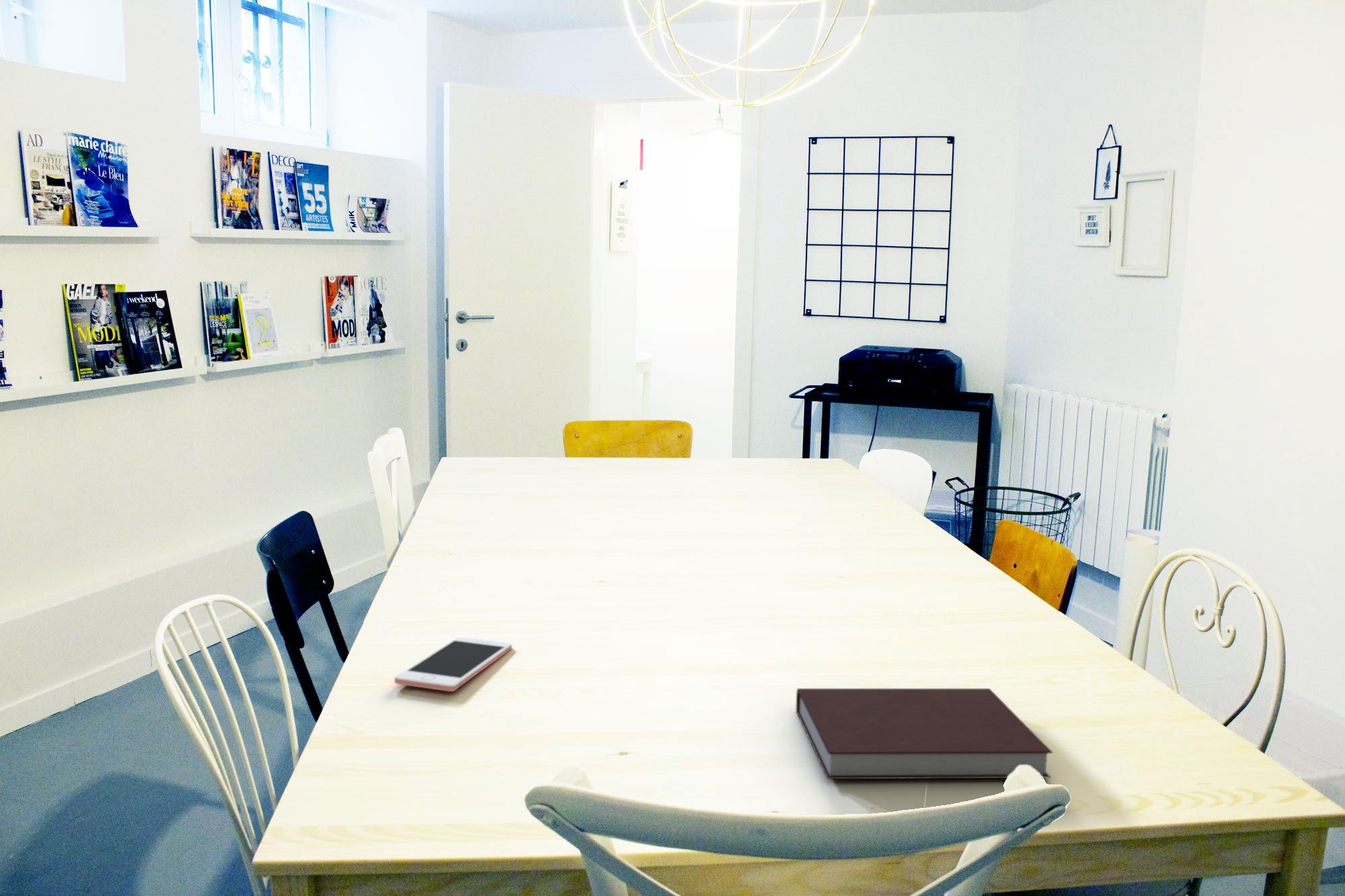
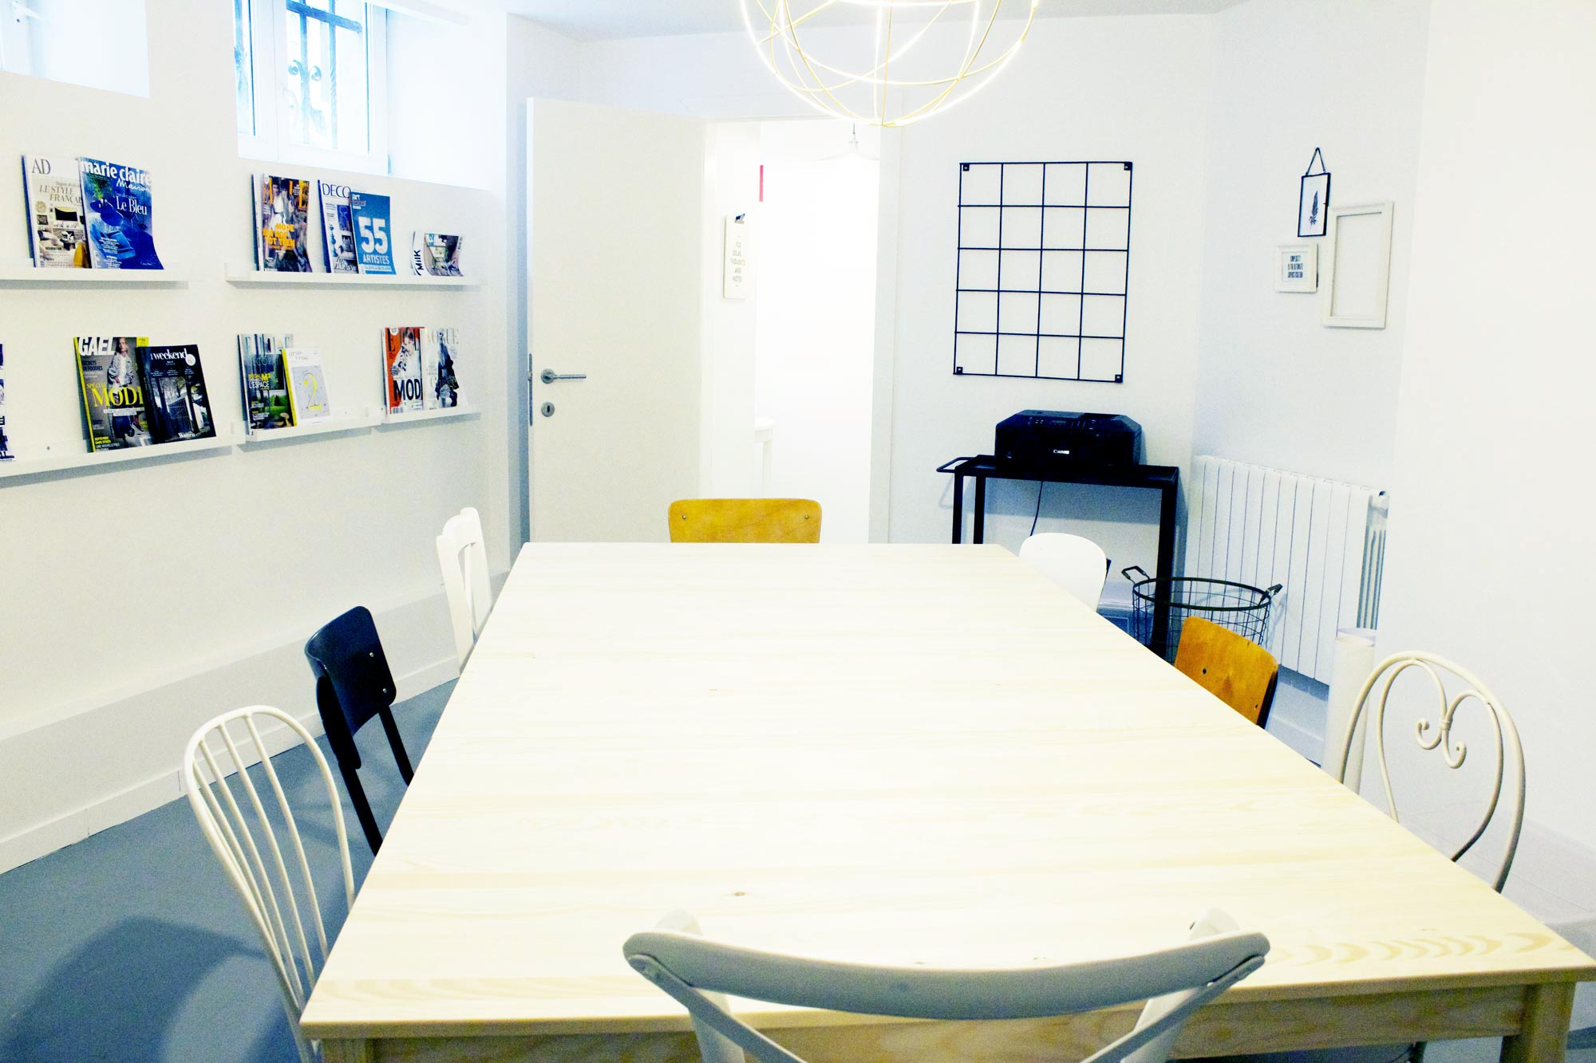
- notebook [796,688,1053,780]
- cell phone [394,637,512,692]
